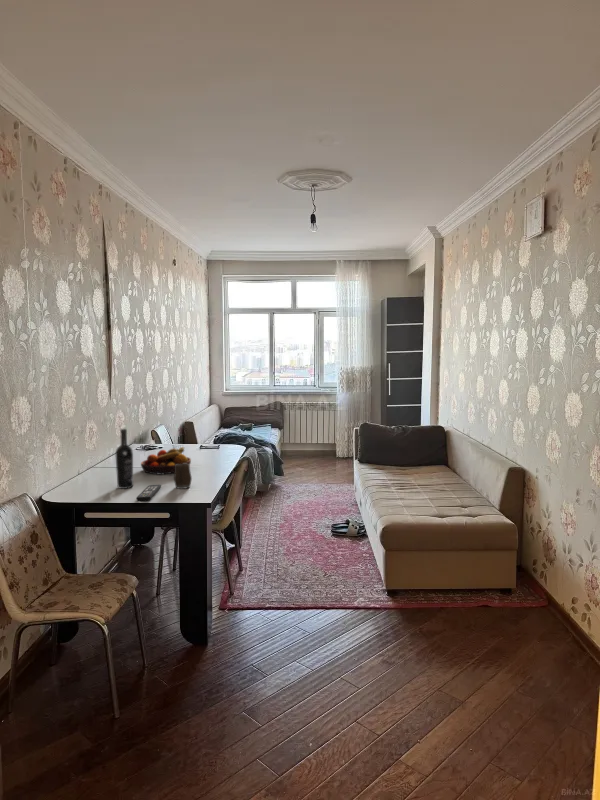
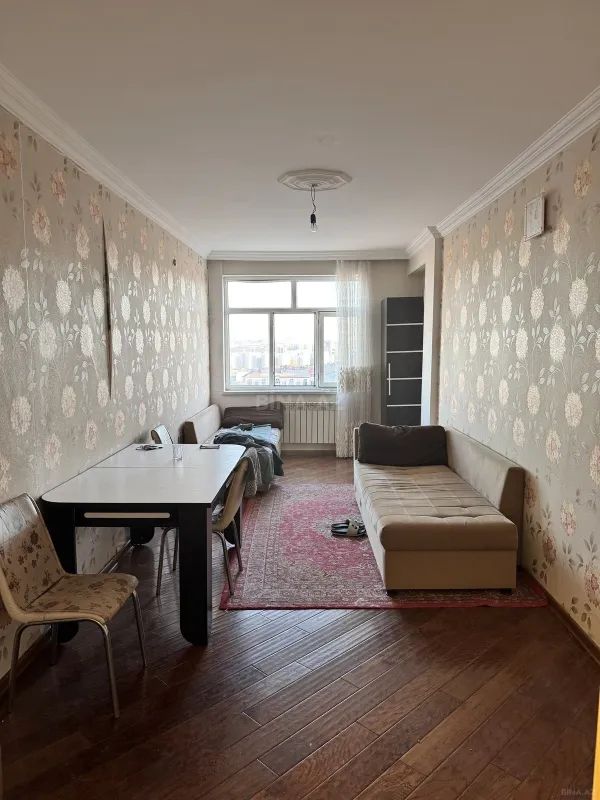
- remote control [135,484,162,503]
- wine bottle [115,428,134,490]
- fruit bowl [140,446,192,475]
- mug [173,463,193,490]
